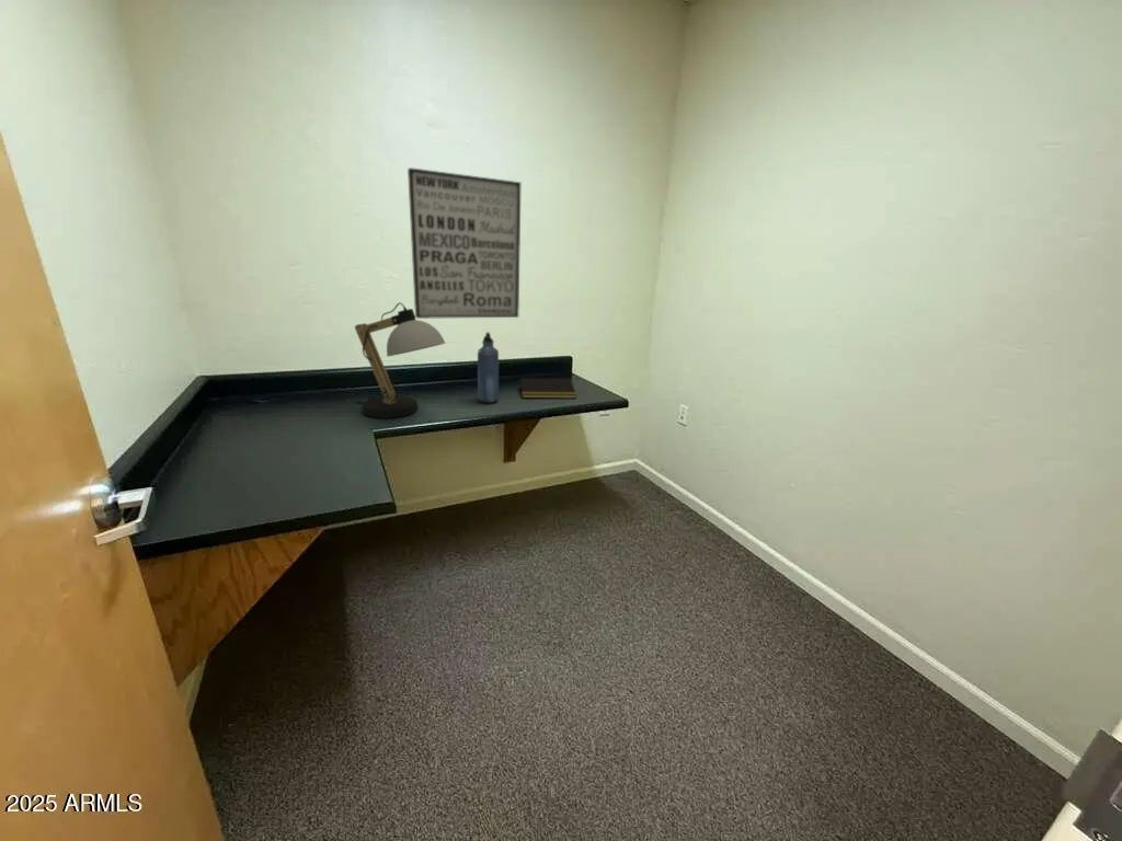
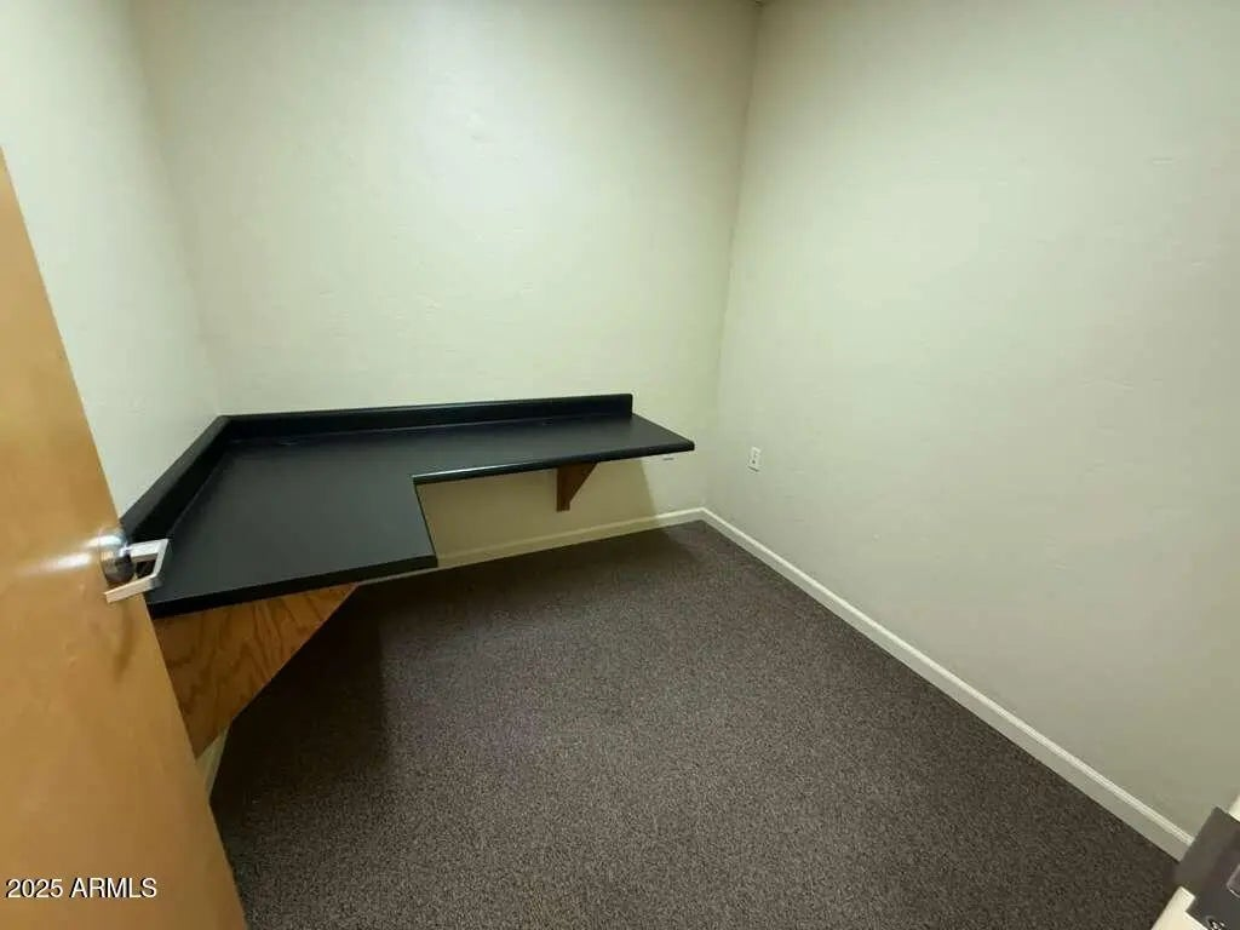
- notepad [517,378,577,400]
- desk lamp [354,302,446,419]
- water bottle [477,332,500,404]
- wall art [407,166,523,320]
